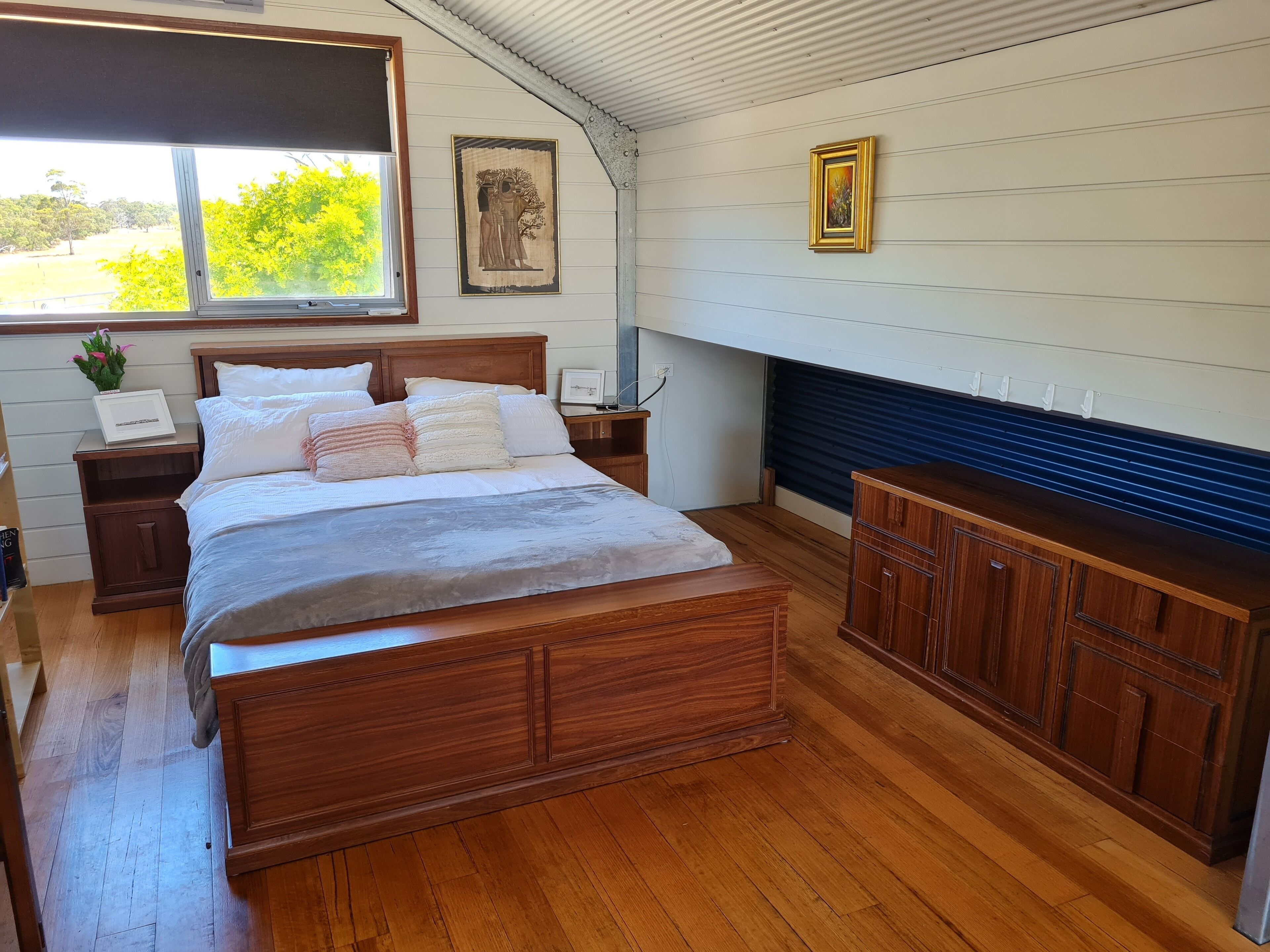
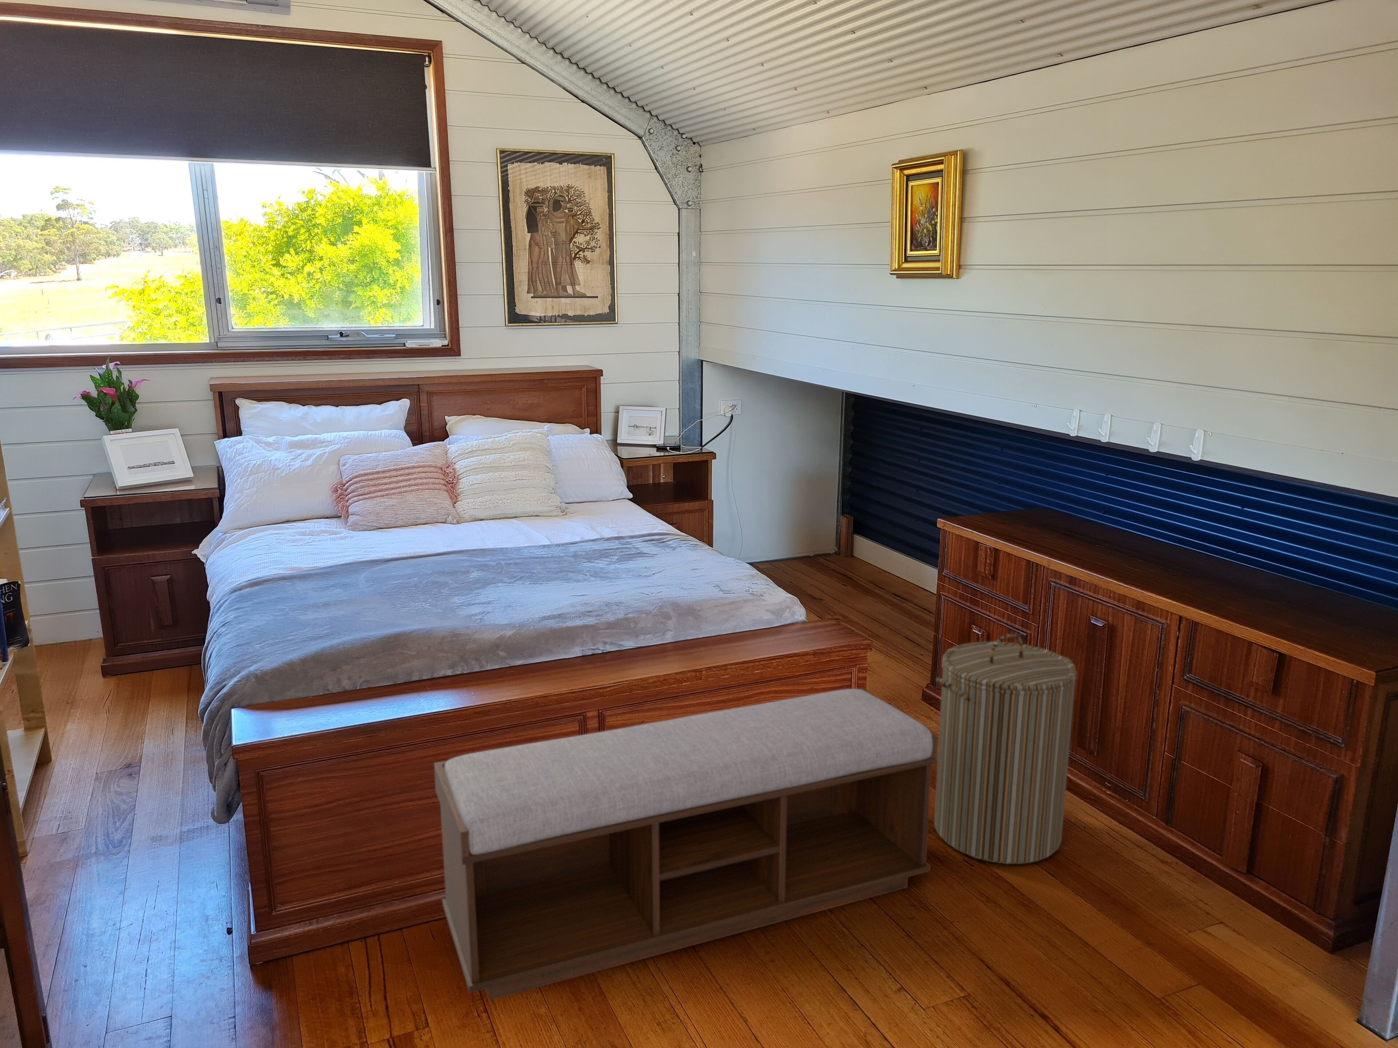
+ laundry hamper [933,633,1078,864]
+ bench [434,688,938,1001]
